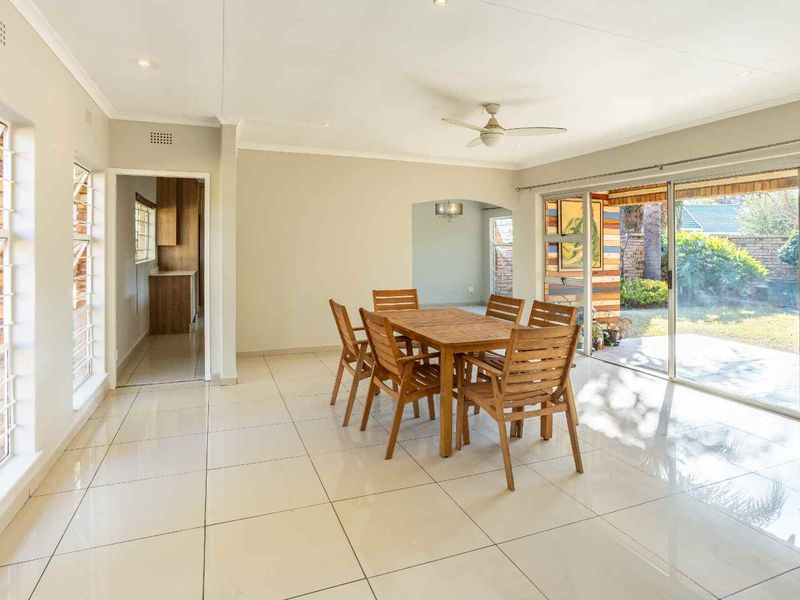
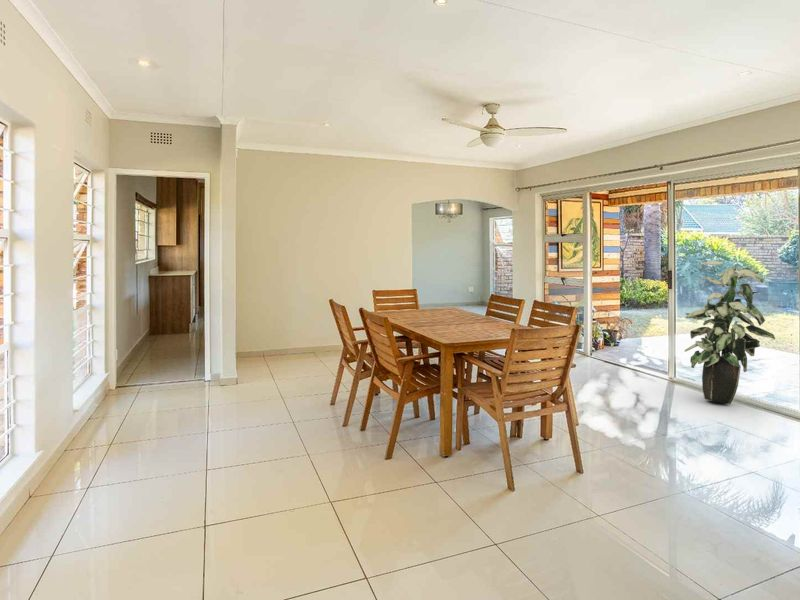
+ indoor plant [684,260,776,405]
